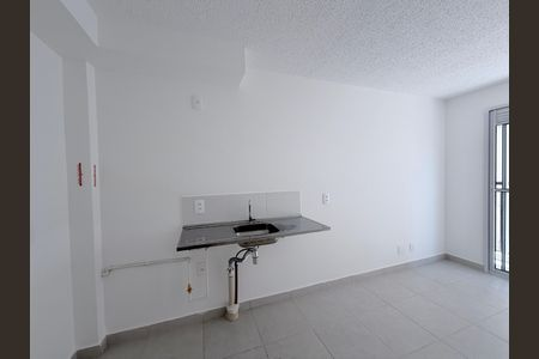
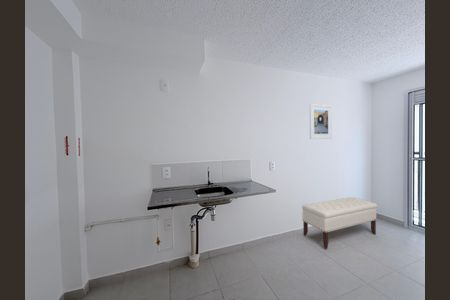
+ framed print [309,103,333,140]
+ bench [301,196,378,250]
